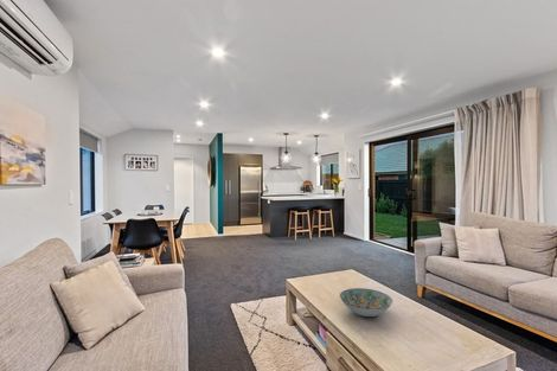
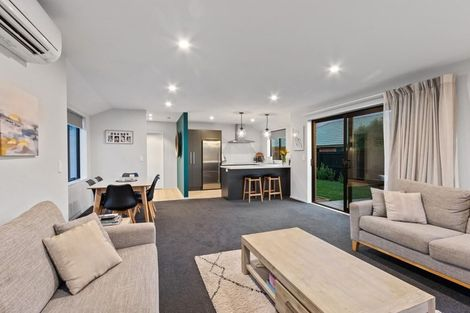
- decorative bowl [339,287,393,318]
